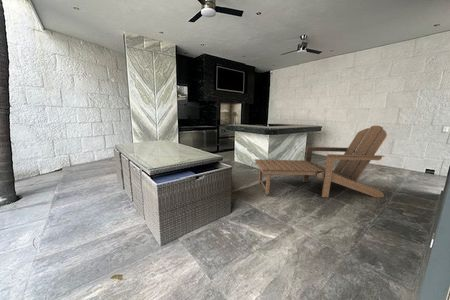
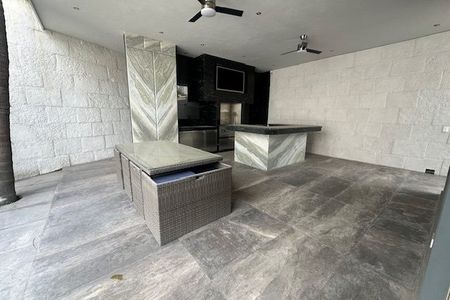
- lounge chair [253,125,388,198]
